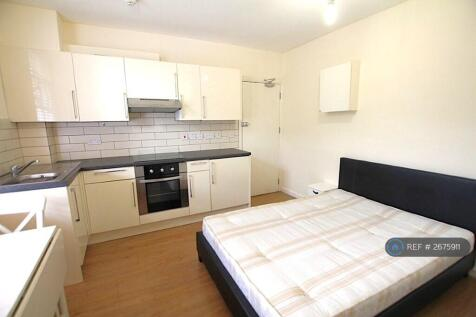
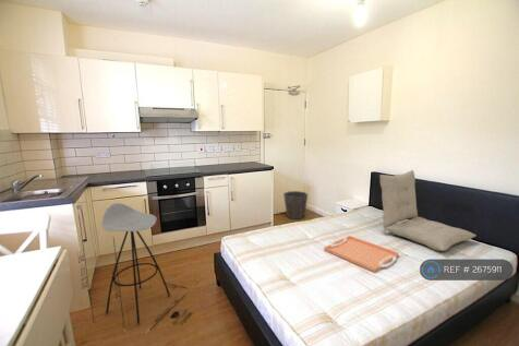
+ waste bin [282,190,309,220]
+ stool [76,202,194,330]
+ seat cushion [378,169,478,252]
+ serving tray [323,235,400,274]
